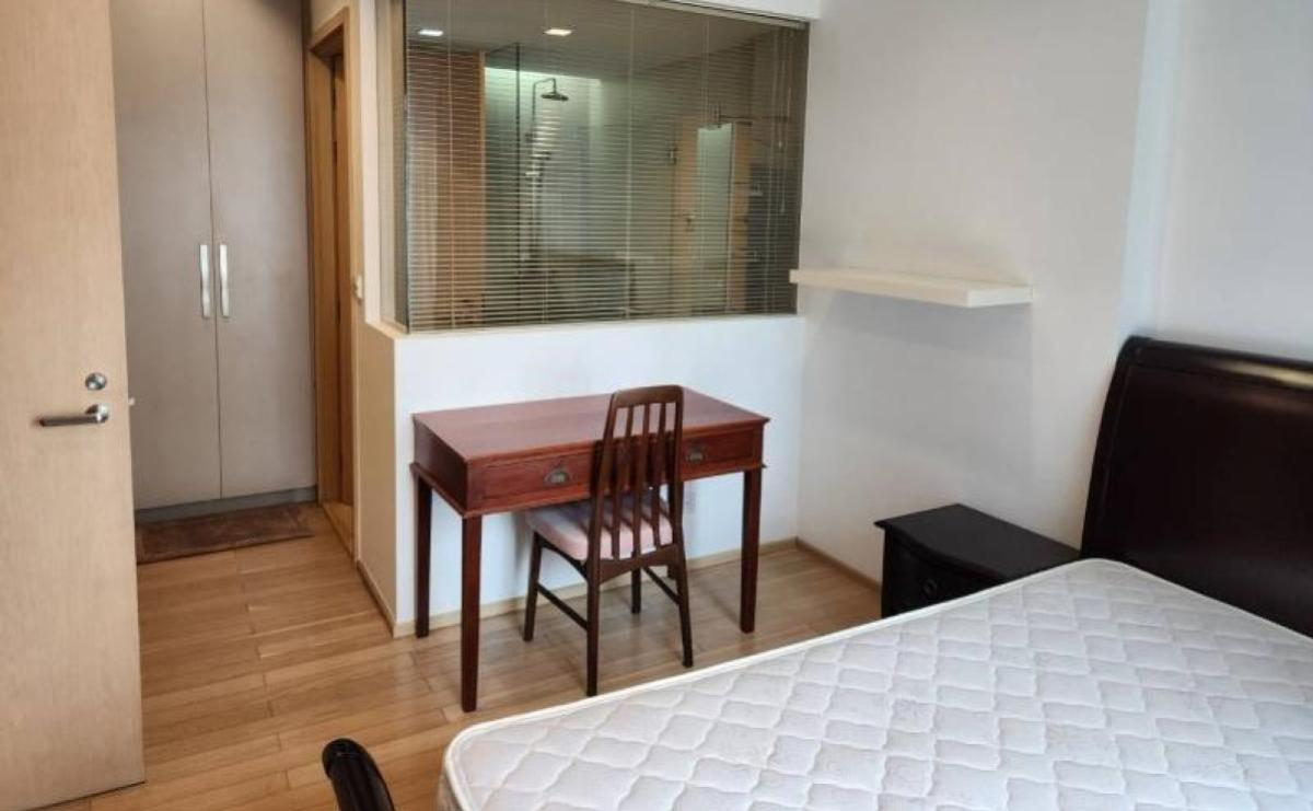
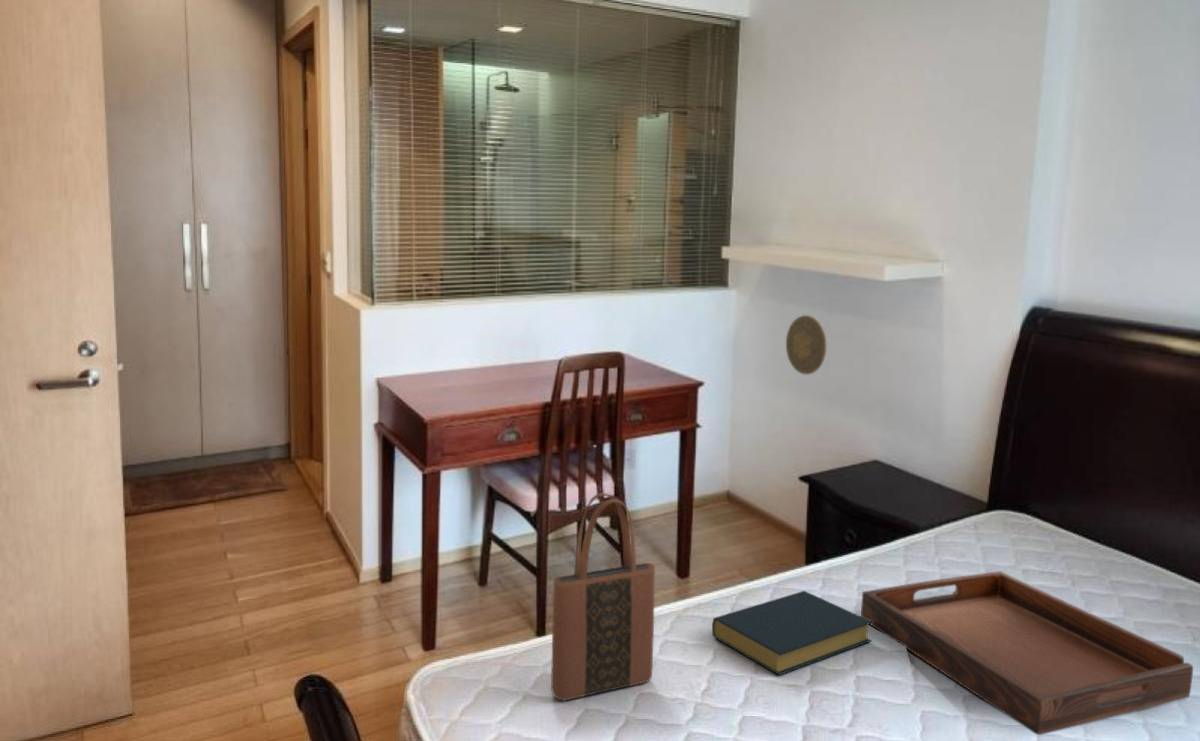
+ tote bag [550,492,656,702]
+ serving tray [860,570,1194,736]
+ decorative plate [785,314,827,376]
+ hardback book [711,590,873,676]
